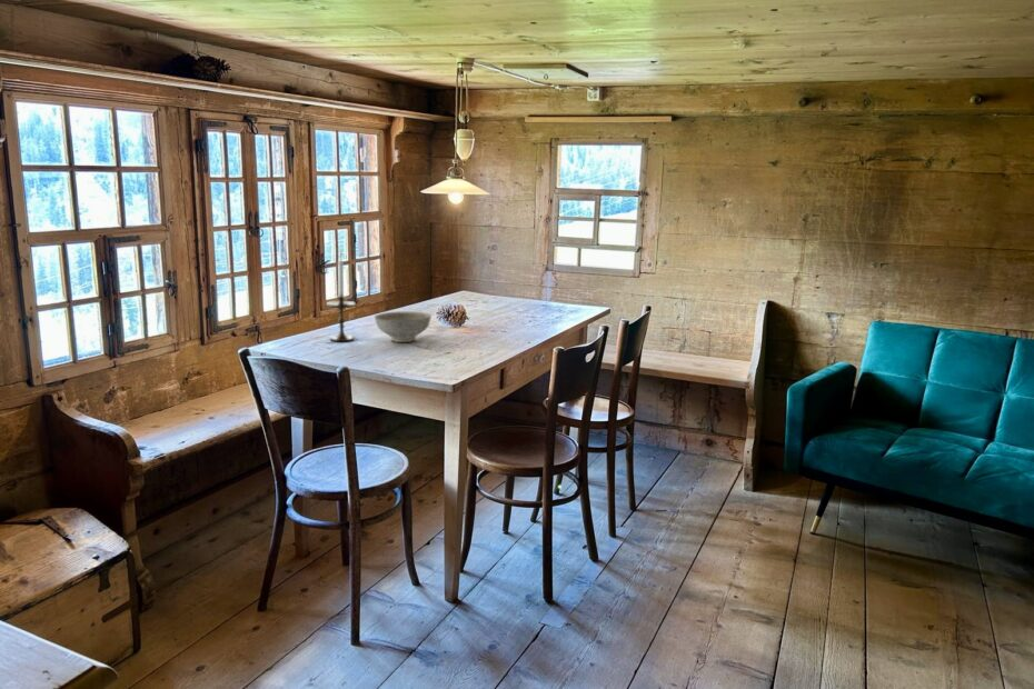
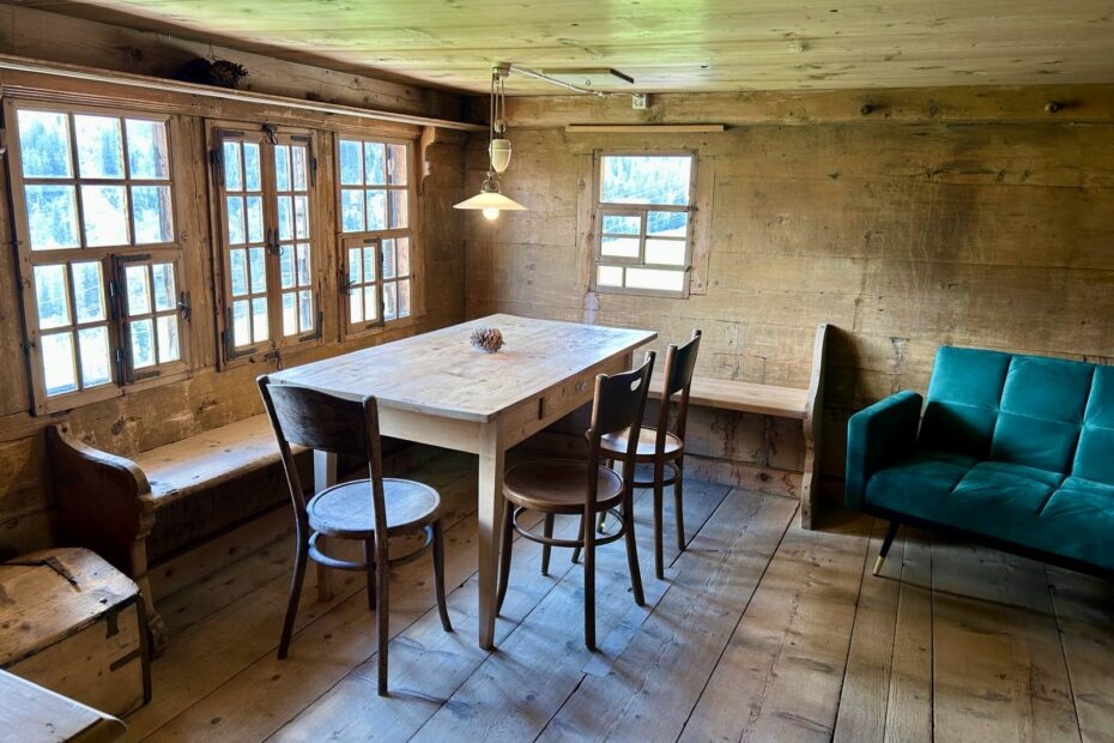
- candlestick [326,250,357,342]
- decorative bowl [374,310,433,343]
